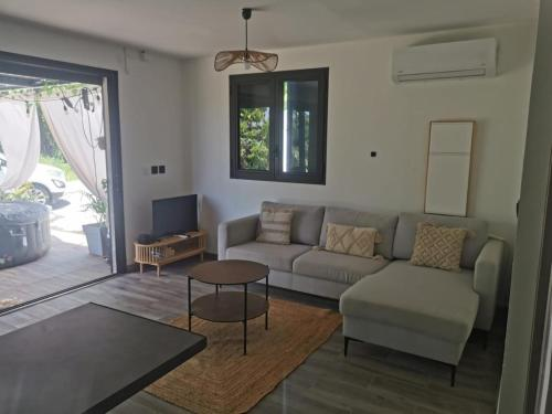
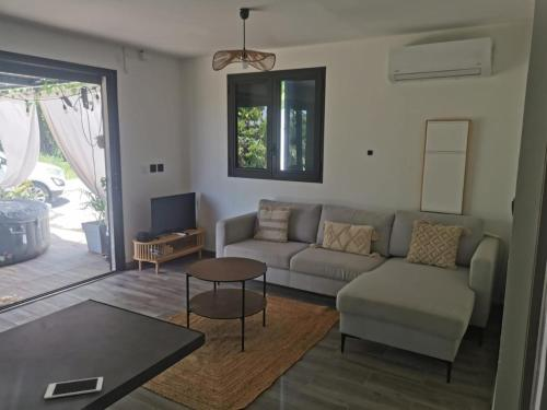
+ cell phone [43,376,104,400]
